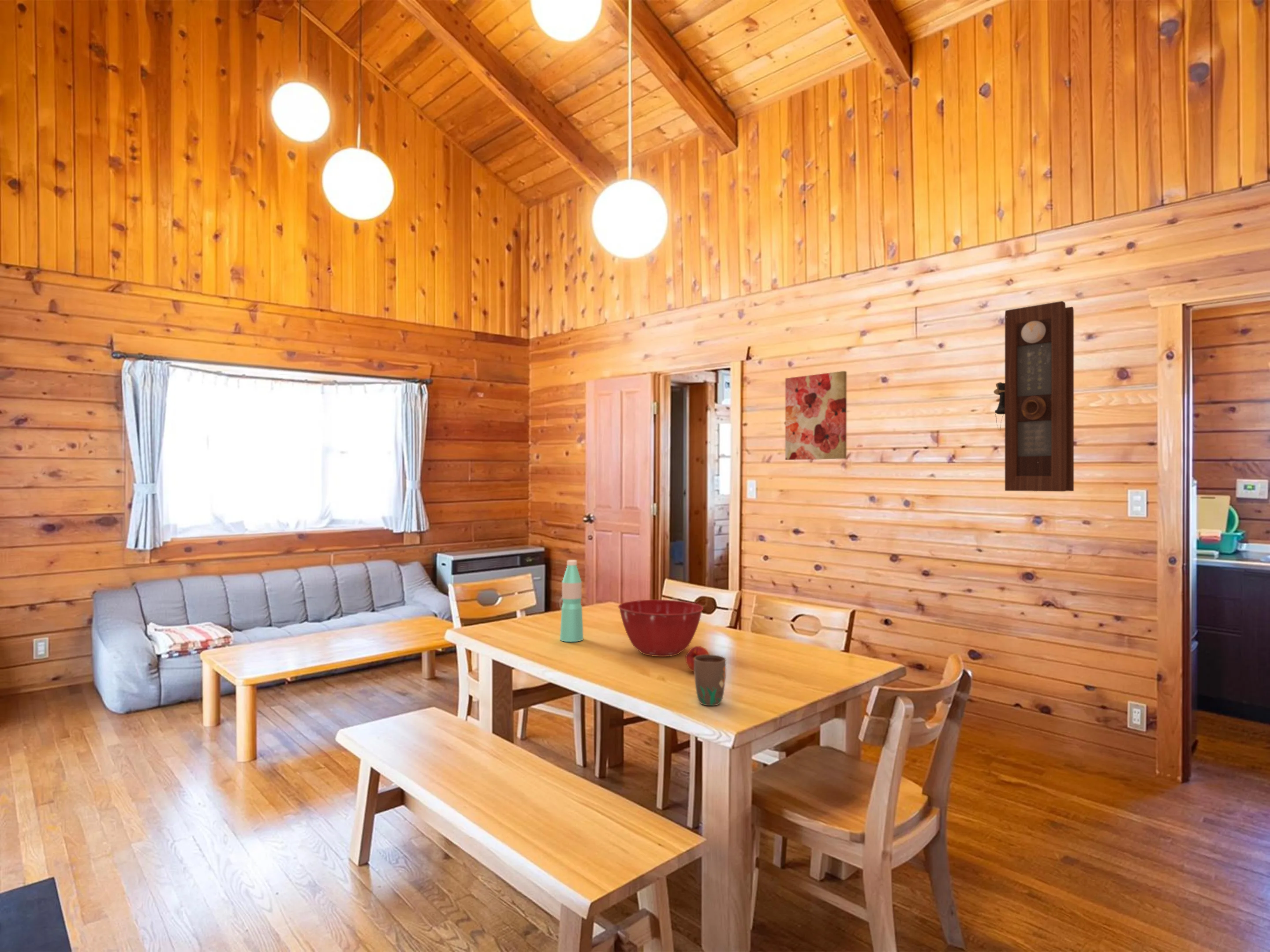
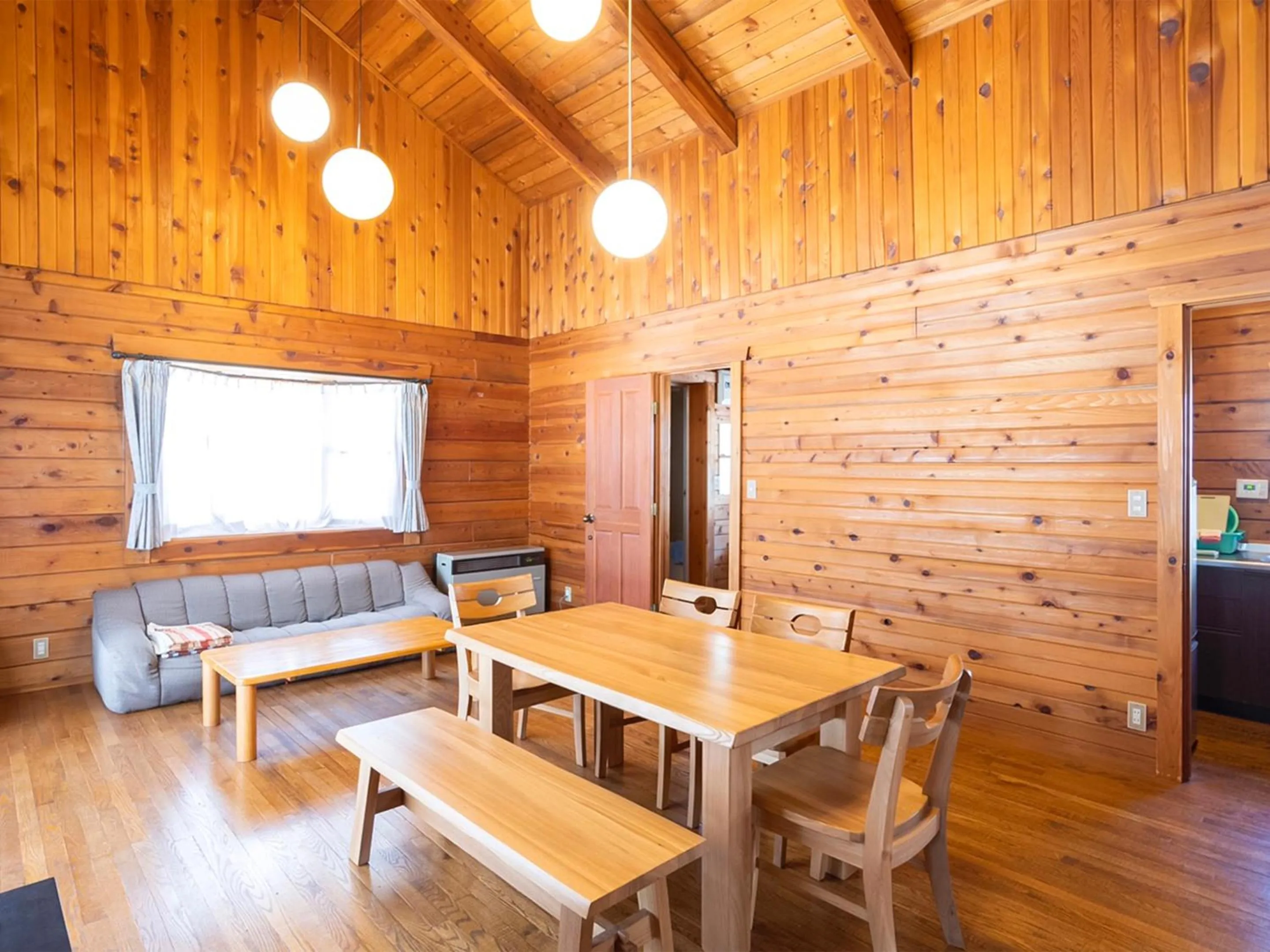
- wall art [785,371,847,461]
- water bottle [560,560,584,642]
- pendulum clock [993,301,1074,492]
- mixing bowl [618,599,704,657]
- mug [694,654,726,706]
- fruit [685,646,710,672]
